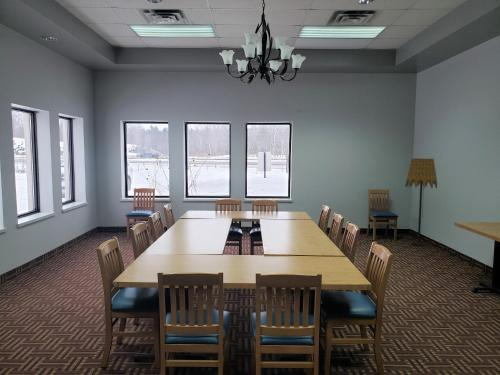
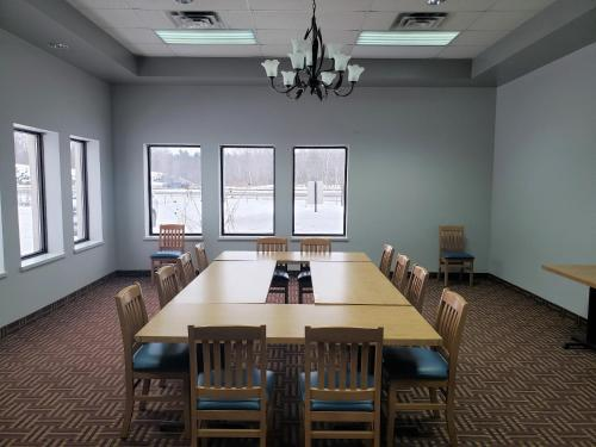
- floor lamp [404,158,438,247]
